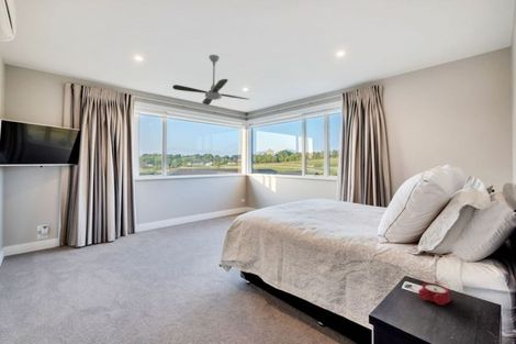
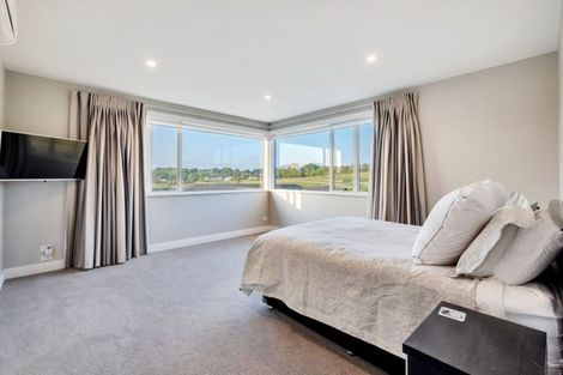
- alarm clock [417,282,451,307]
- ceiling fan [171,54,250,106]
